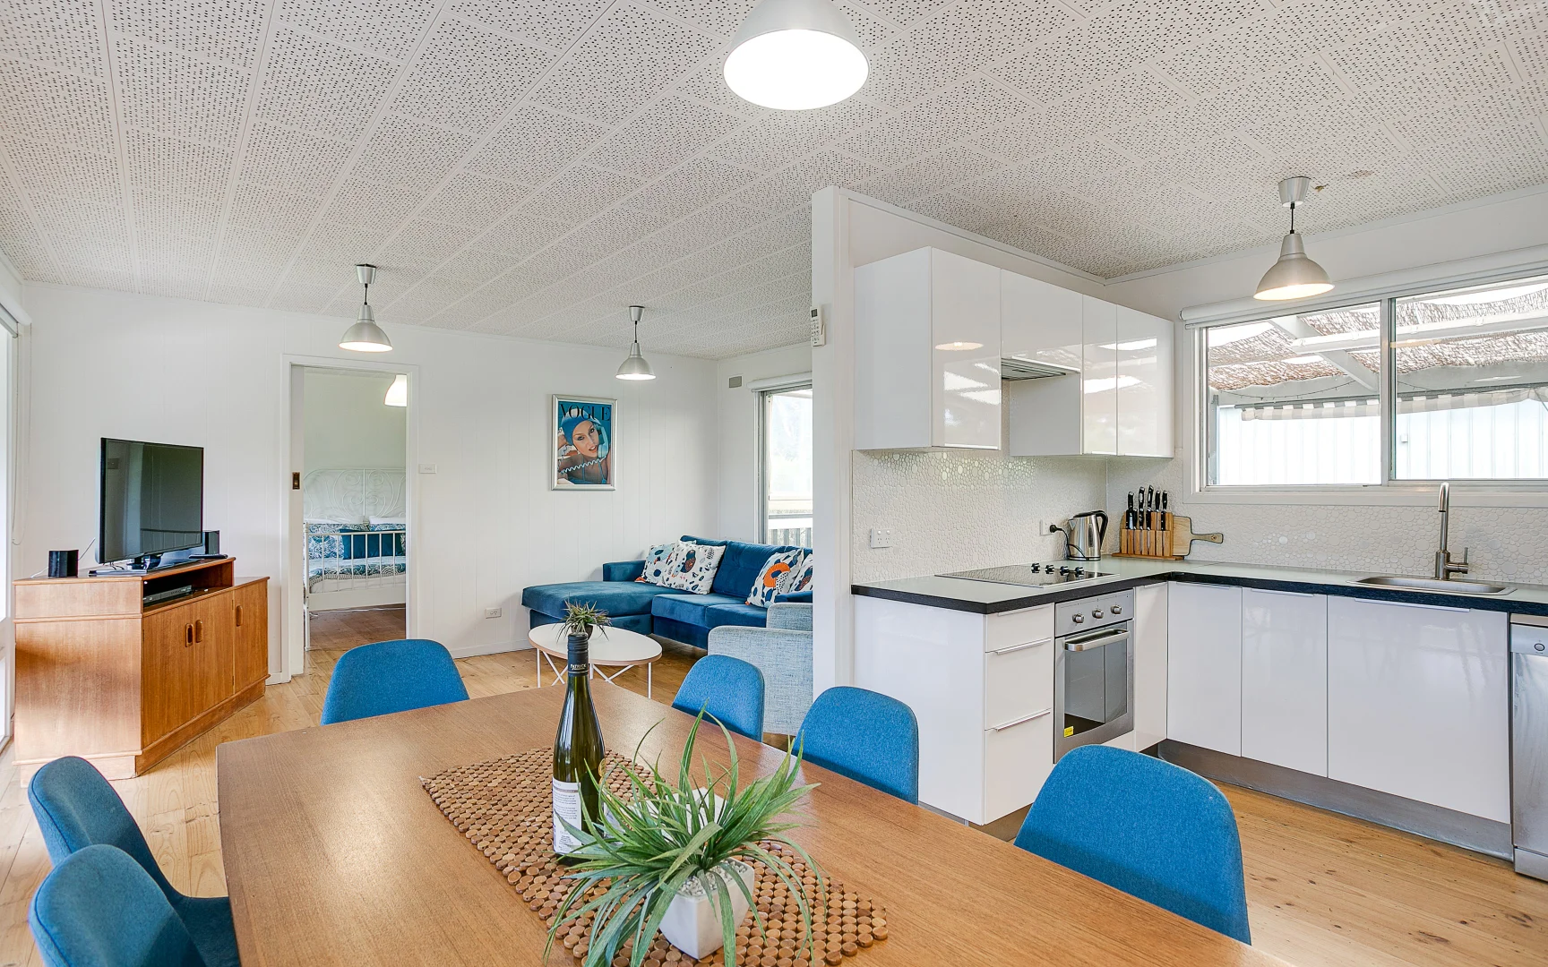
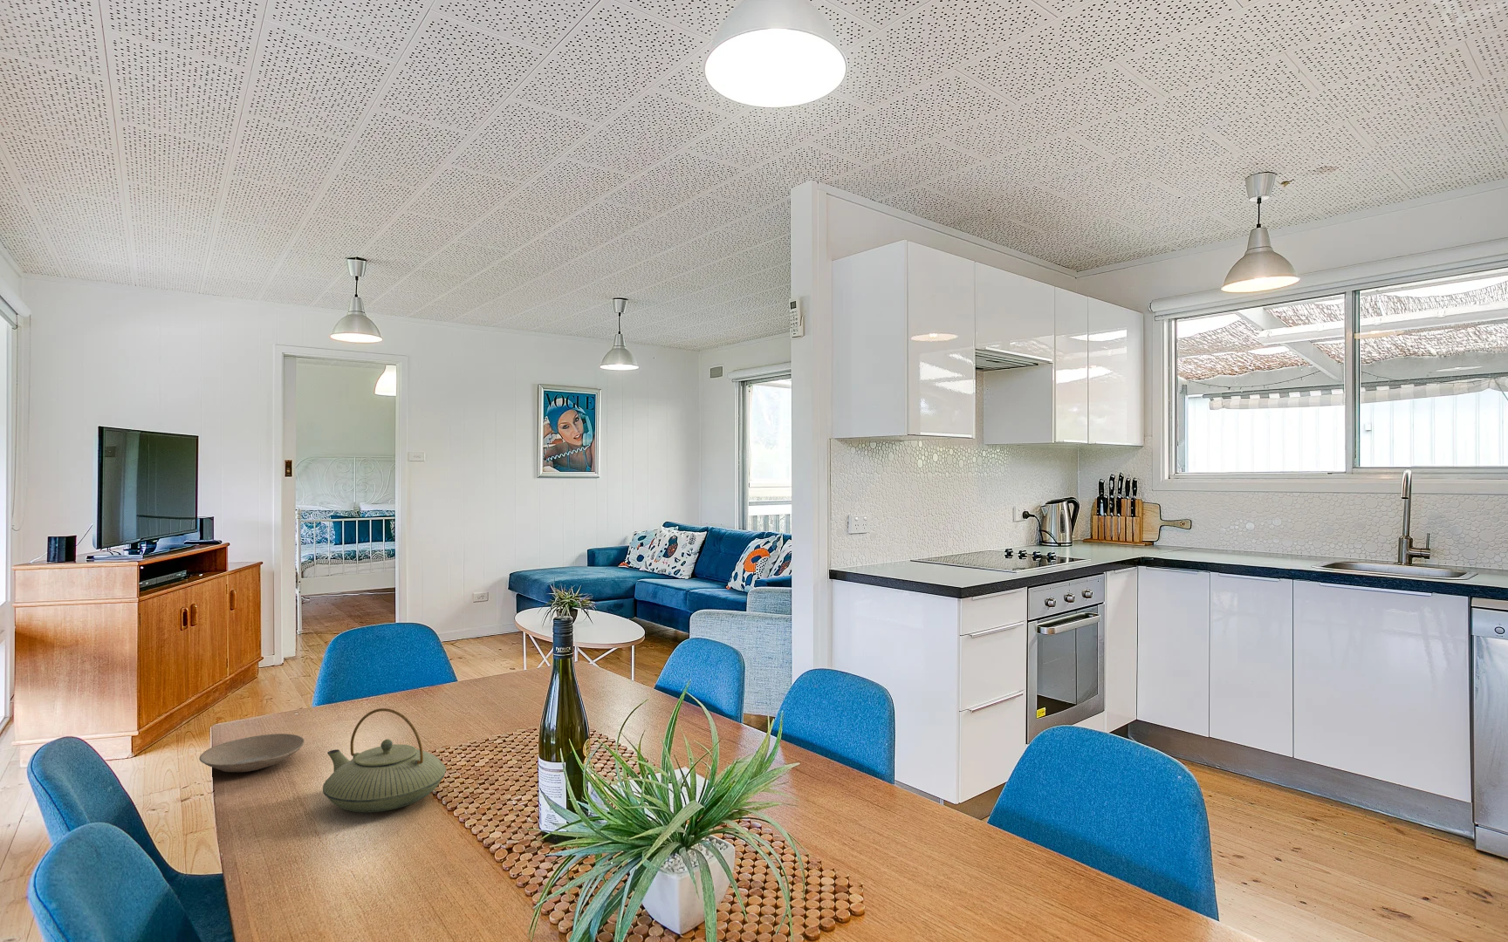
+ plate [198,733,305,773]
+ teapot [322,708,447,813]
